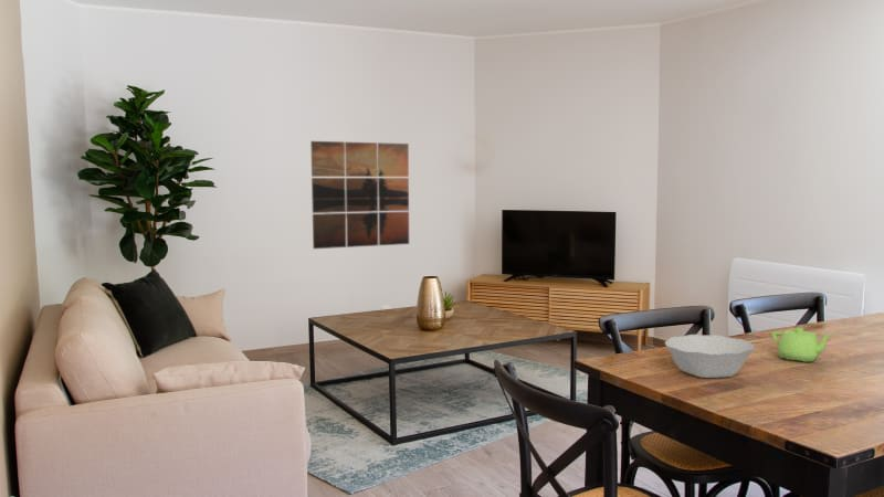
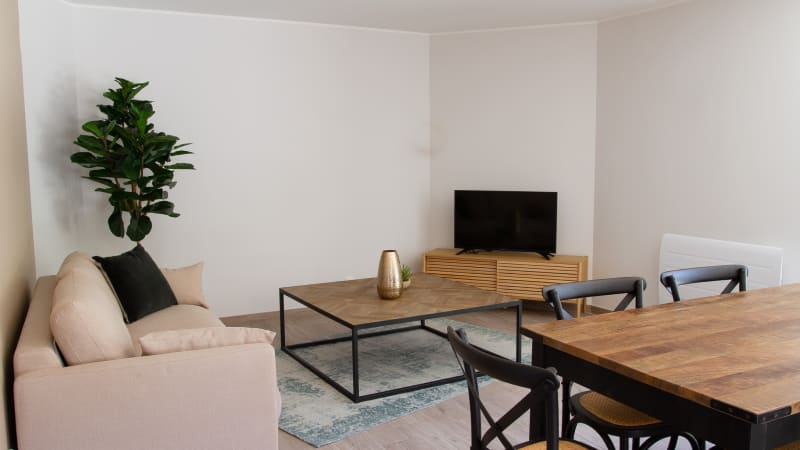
- teapot [770,327,833,363]
- wall art [309,140,410,250]
- bowl [664,334,756,379]
